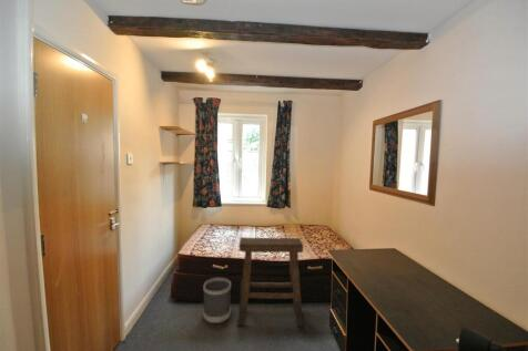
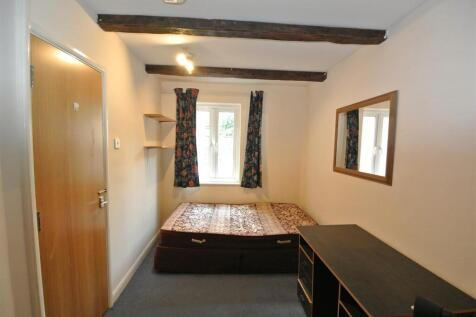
- wastebasket [202,277,232,324]
- stool [236,236,305,328]
